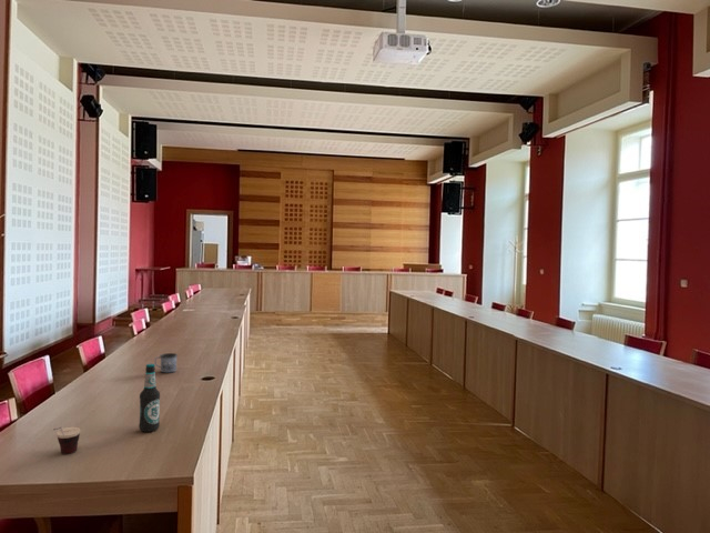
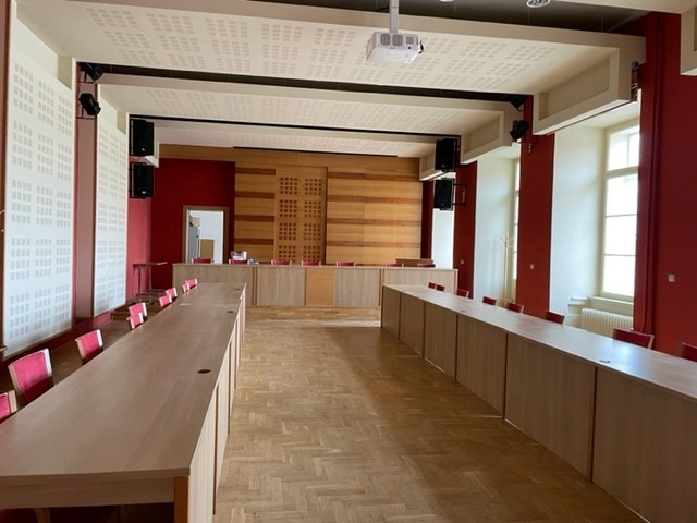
- bottle [138,363,161,433]
- cup [52,426,81,455]
- mug [153,352,179,374]
